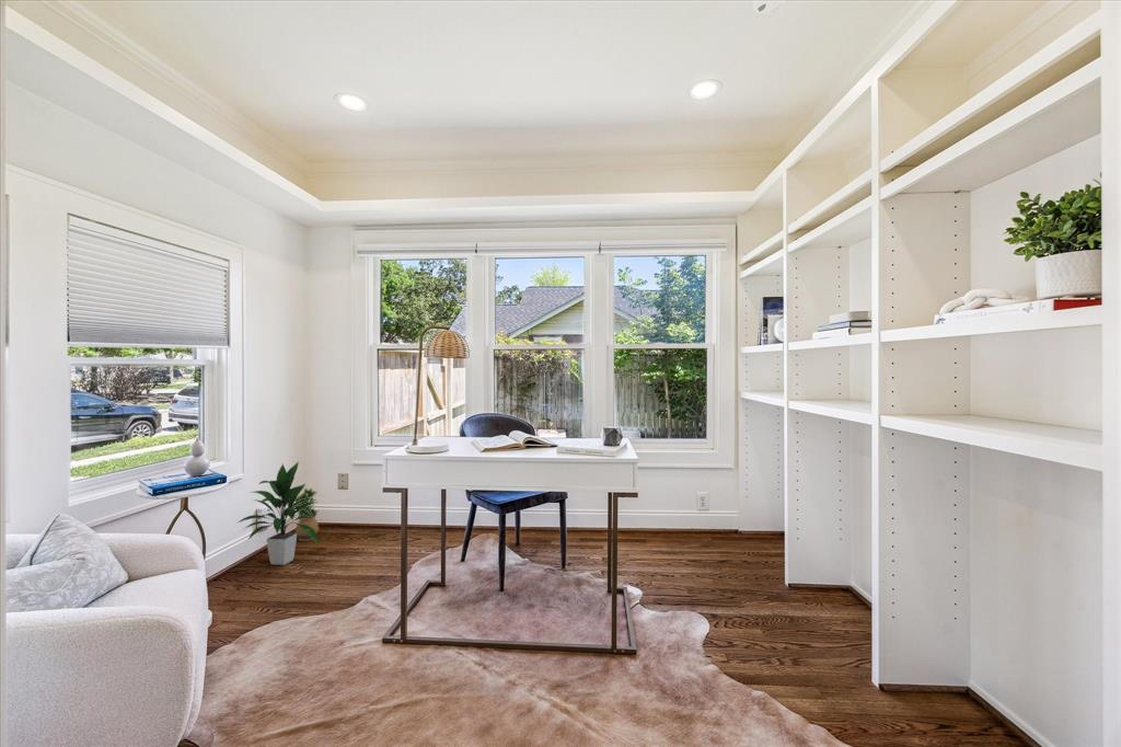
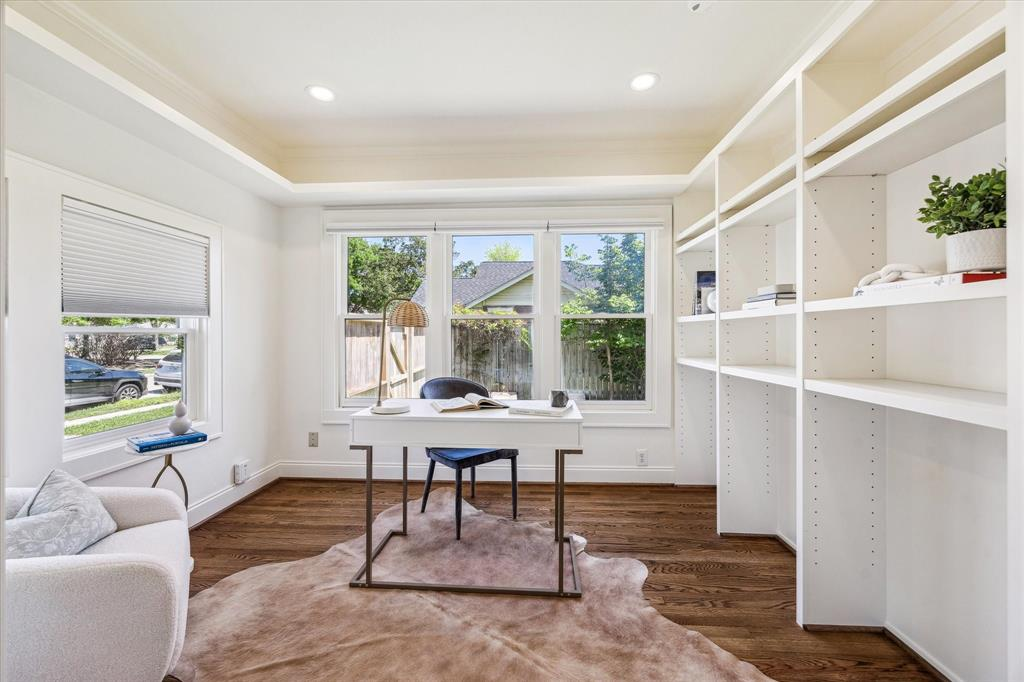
- potted plant [292,486,320,542]
- indoor plant [238,460,319,566]
